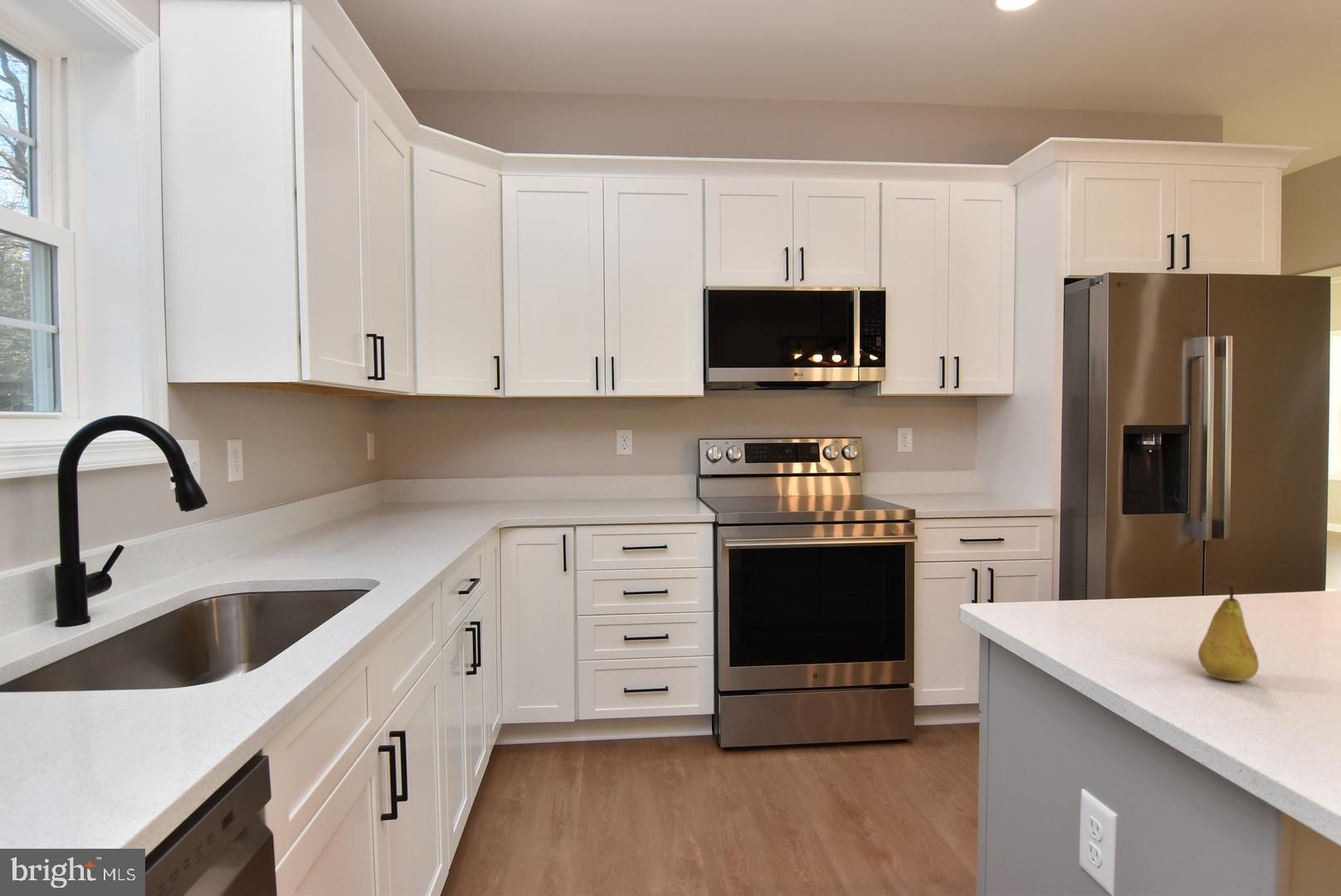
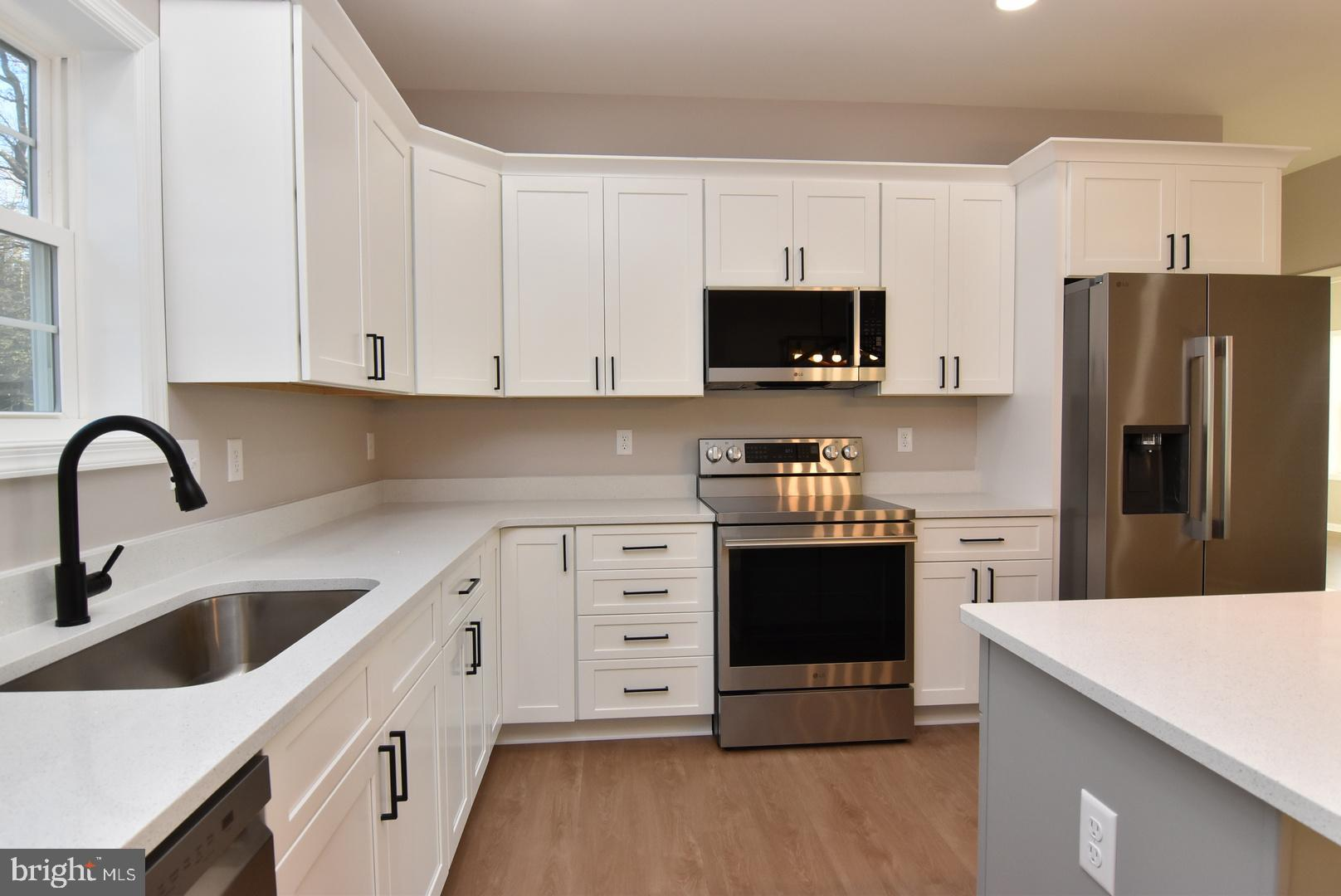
- fruit [1197,586,1260,682]
